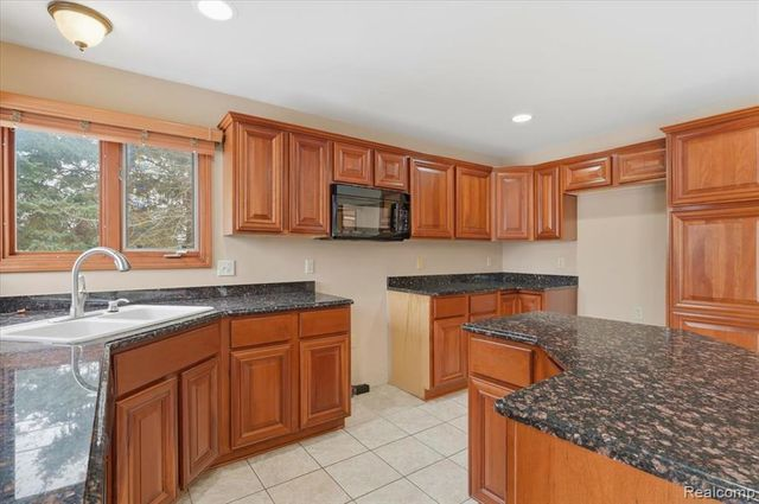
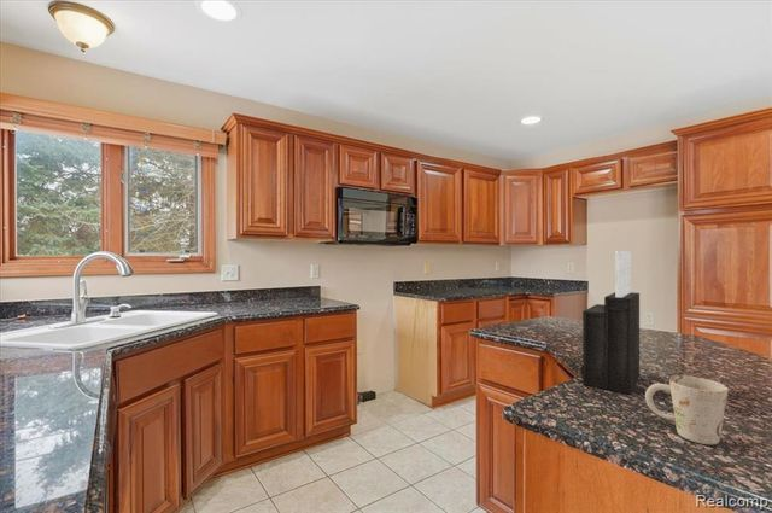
+ mug [644,375,730,445]
+ knife block [580,249,641,396]
